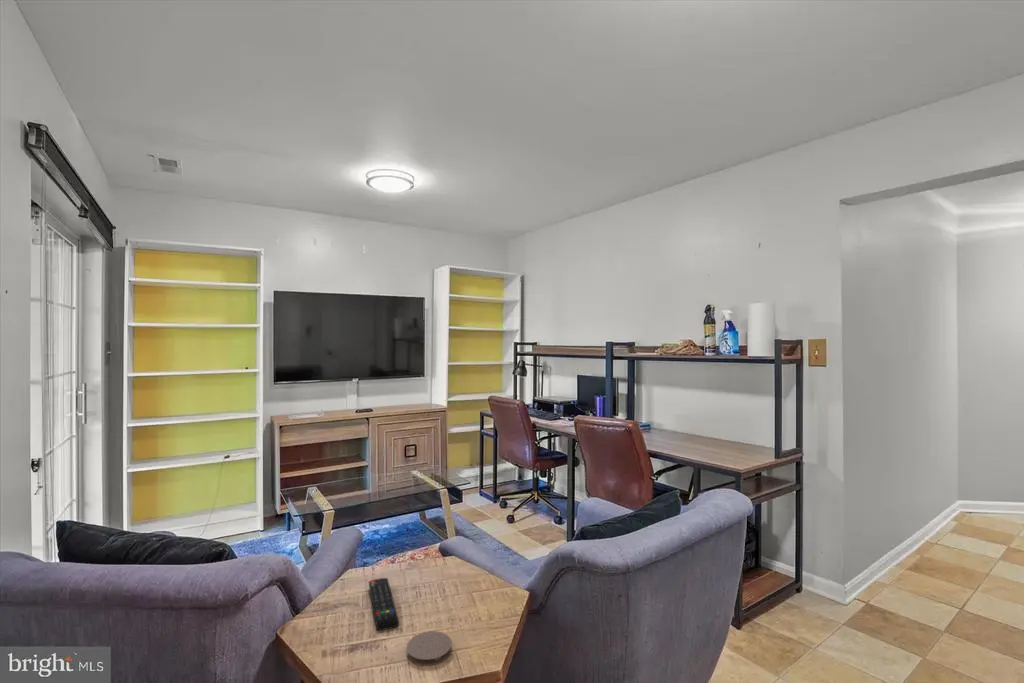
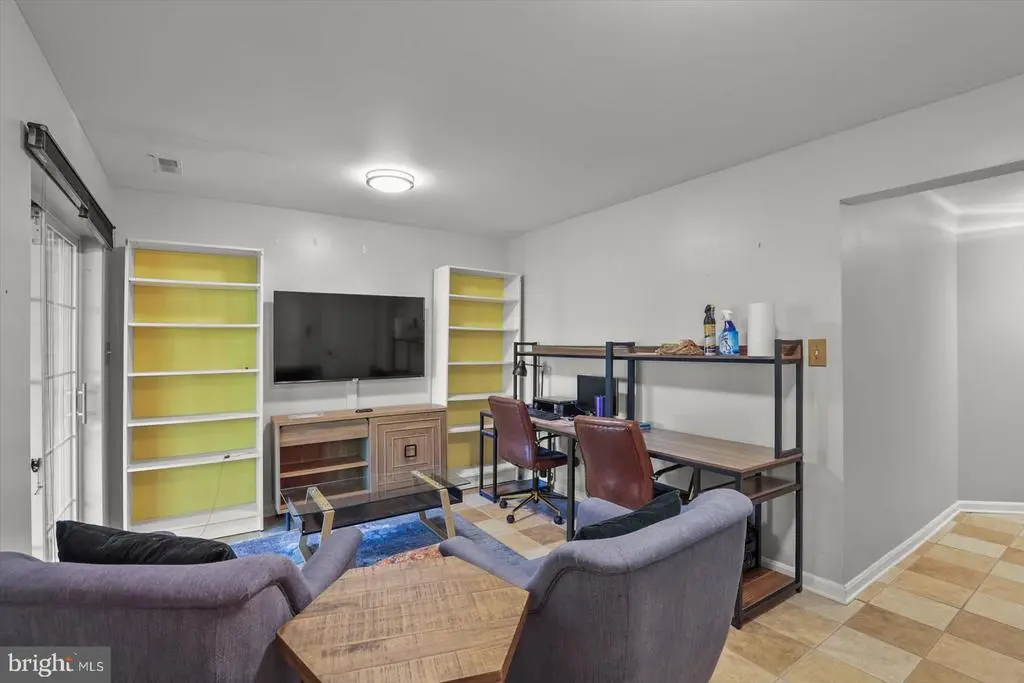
- remote control [368,577,400,632]
- coaster [406,630,453,667]
